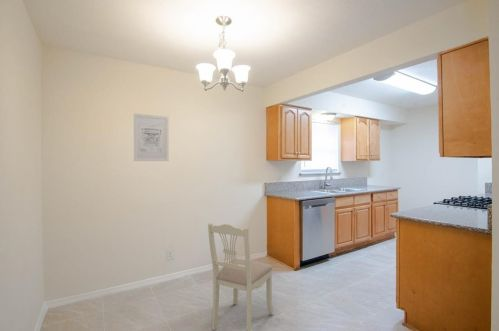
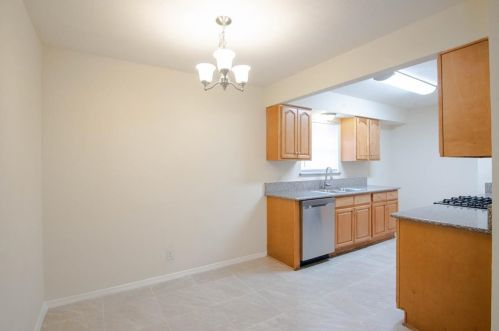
- dining chair [207,223,275,331]
- wall art [133,112,170,162]
